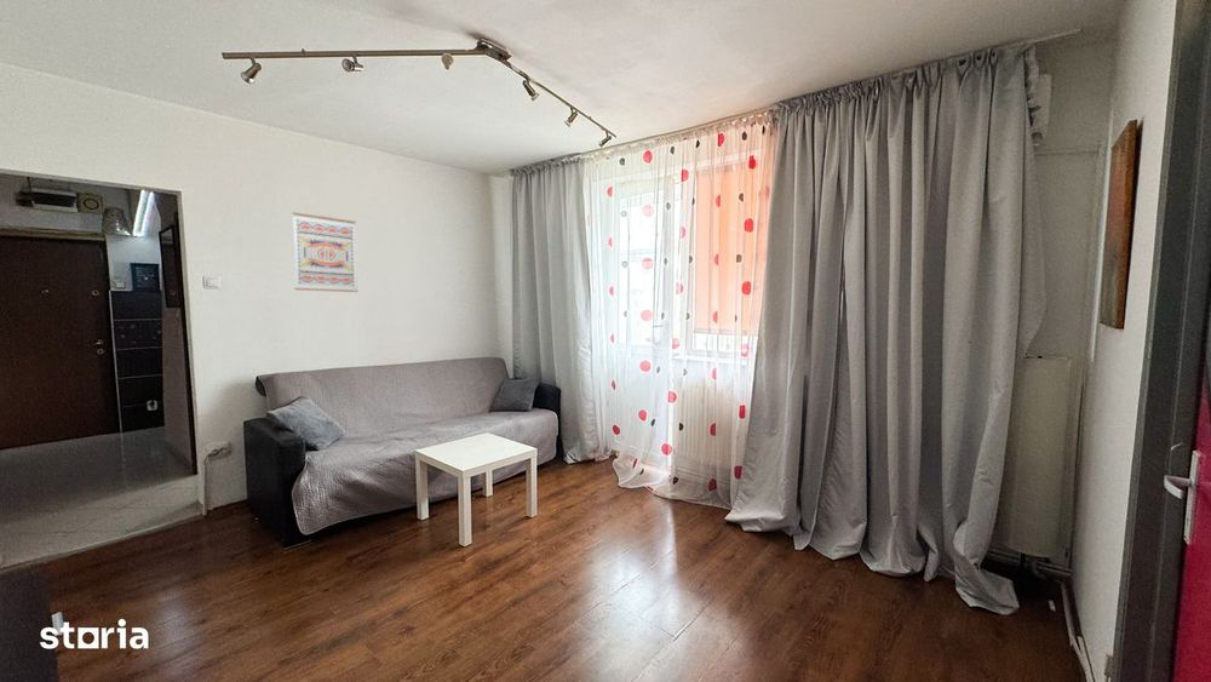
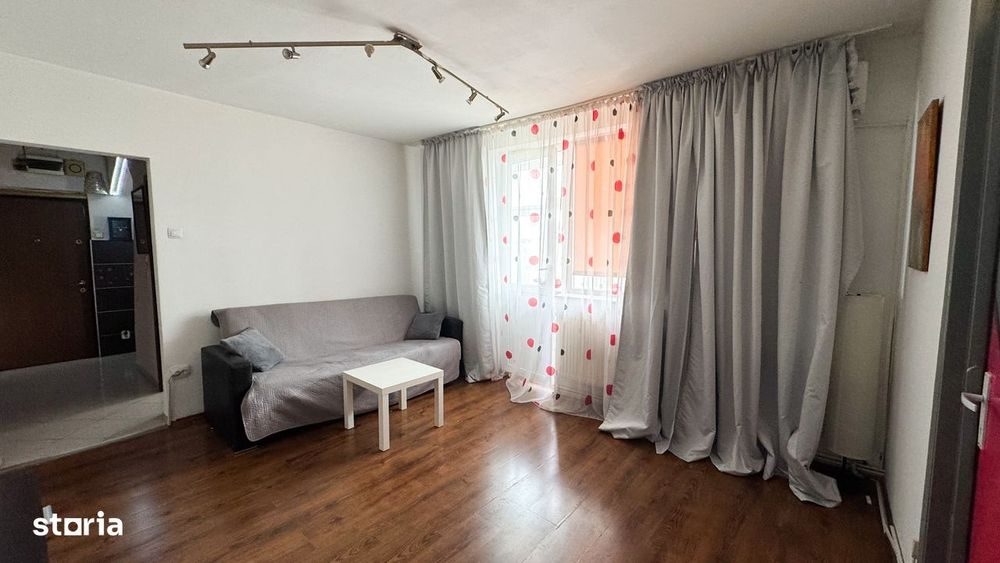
- wall art [291,211,358,293]
